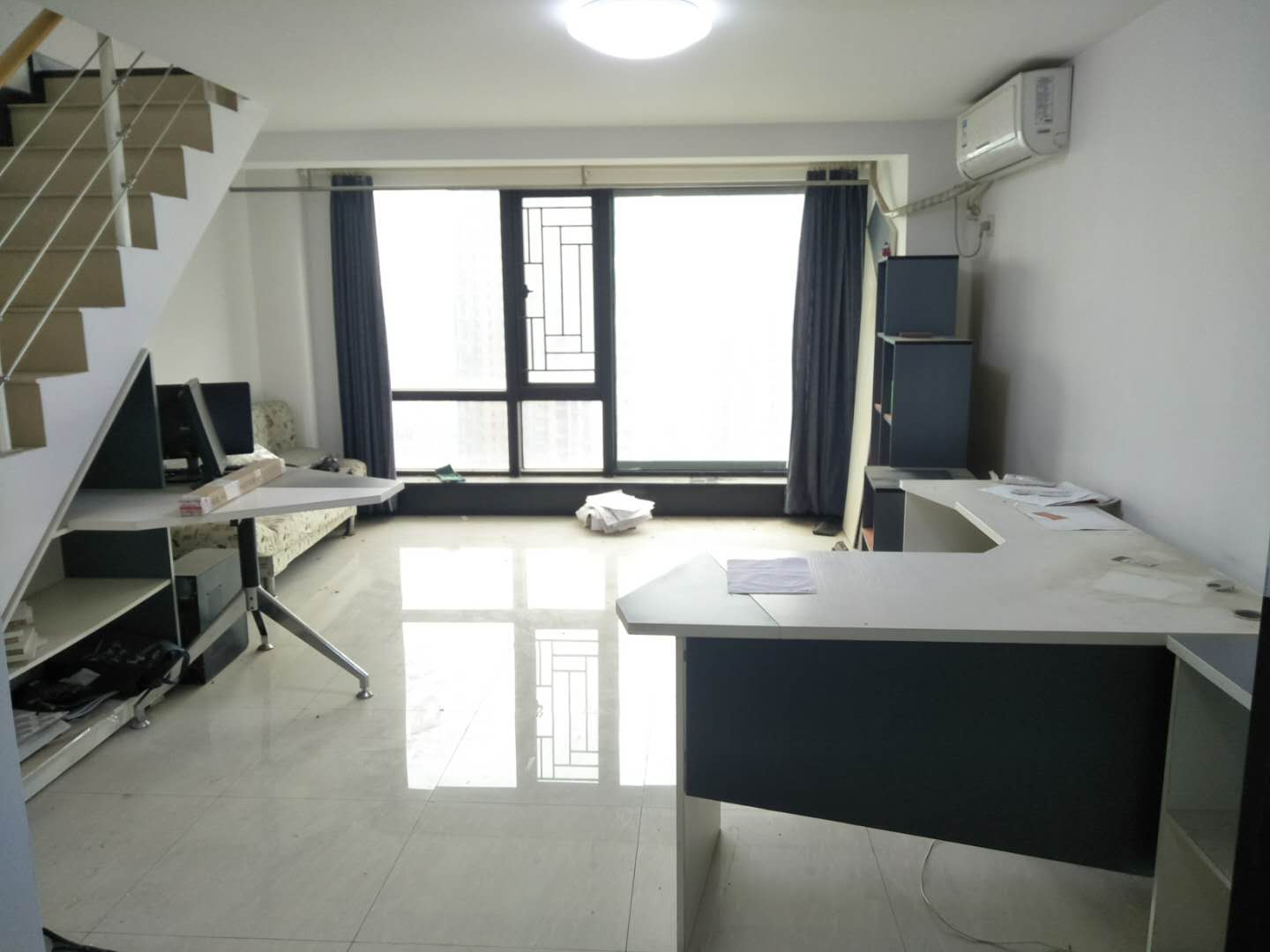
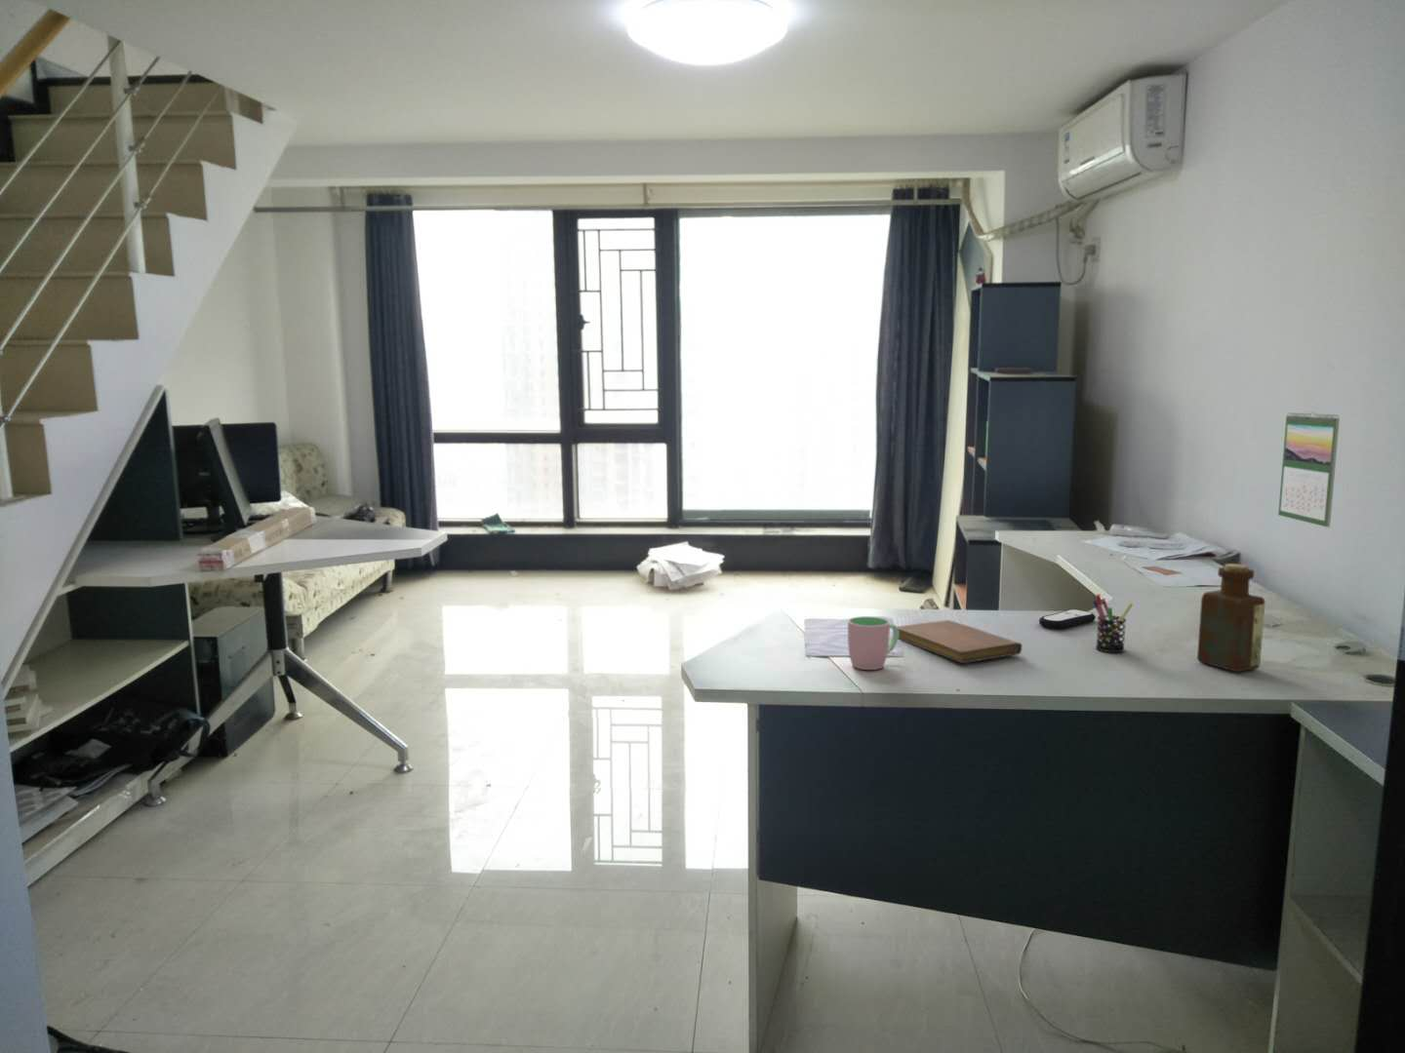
+ calendar [1277,410,1341,529]
+ remote control [1038,608,1096,629]
+ cup [847,615,899,670]
+ bottle [1196,563,1266,673]
+ pen holder [1092,594,1134,654]
+ notebook [897,619,1022,664]
